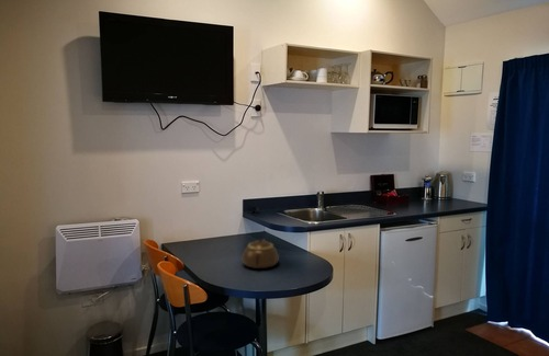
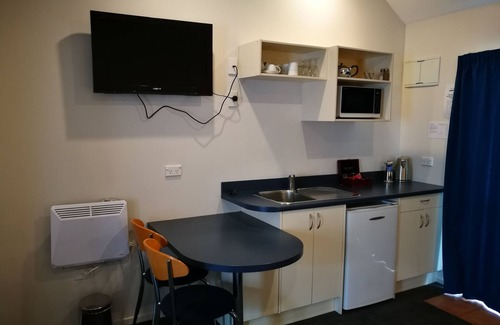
- teapot [242,238,279,269]
